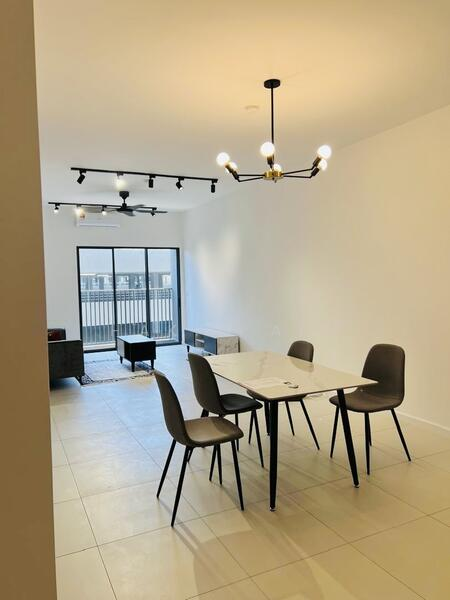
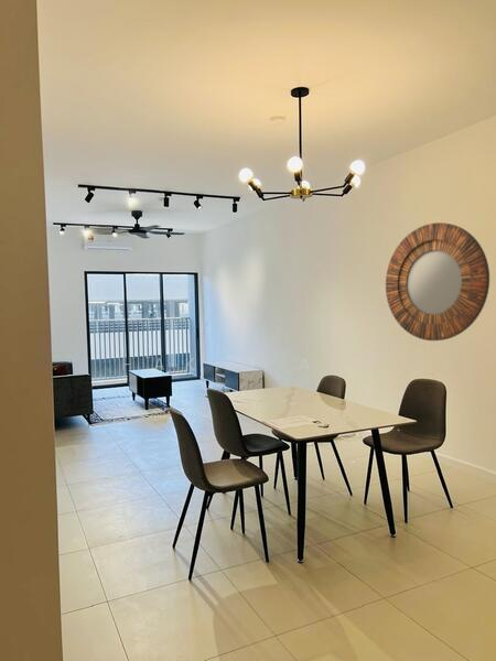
+ home mirror [385,221,490,342]
